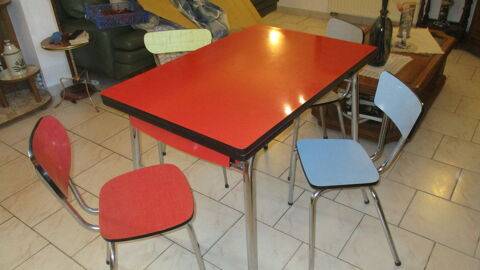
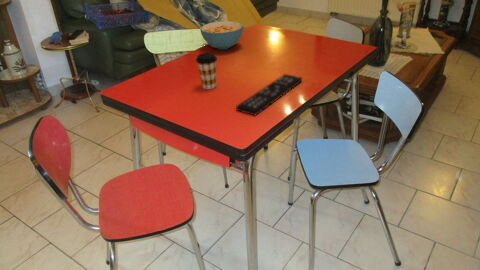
+ coffee cup [195,52,218,90]
+ remote control [235,73,303,116]
+ cereal bowl [199,20,244,50]
